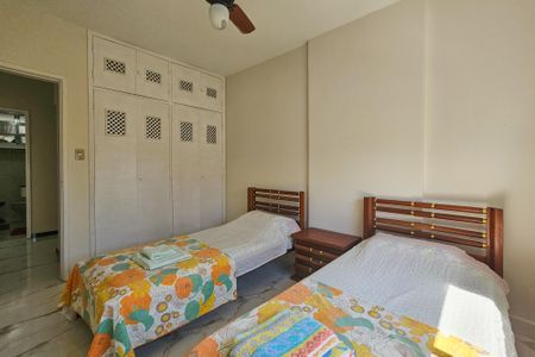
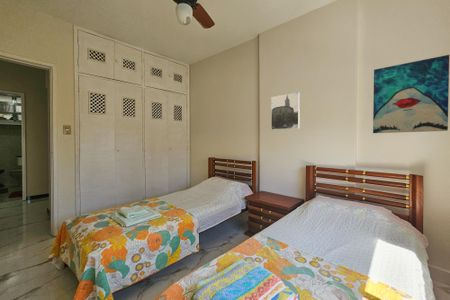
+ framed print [270,91,301,131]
+ wall art [372,54,450,134]
